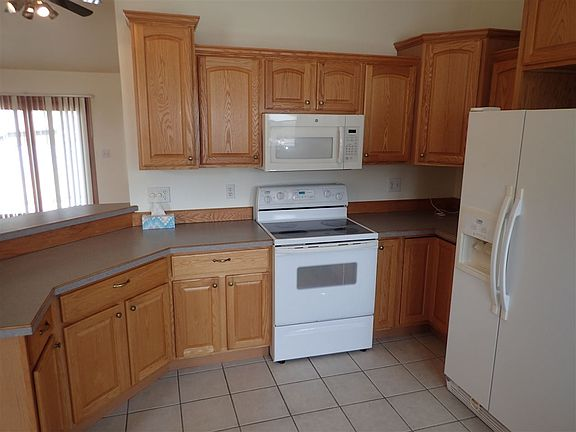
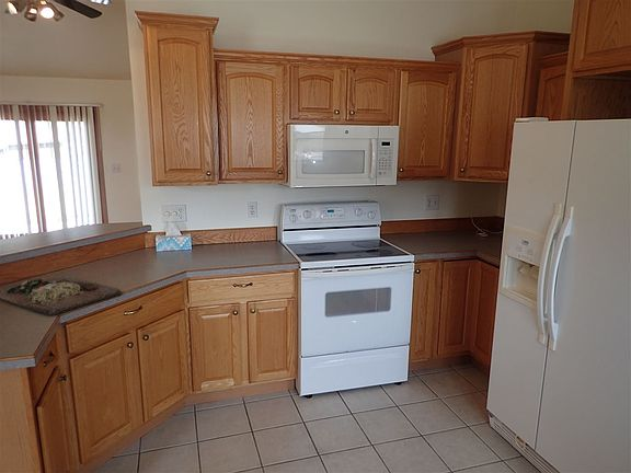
+ cutting board [0,275,123,316]
